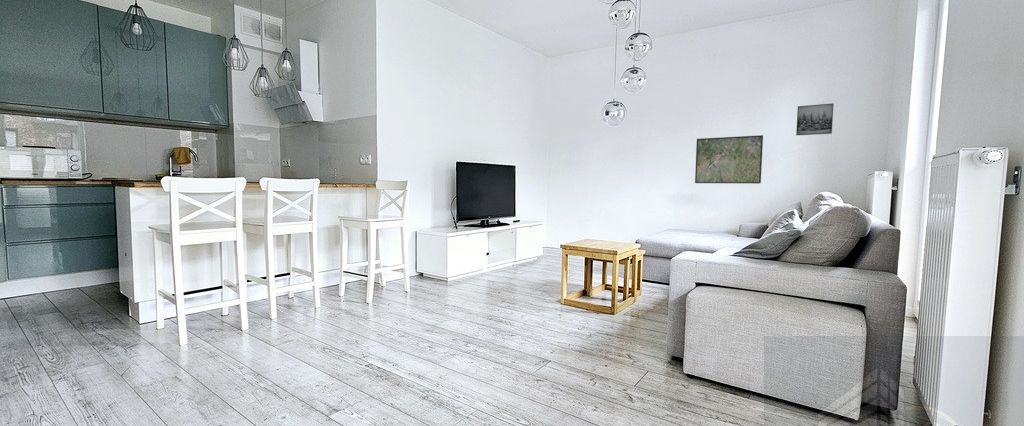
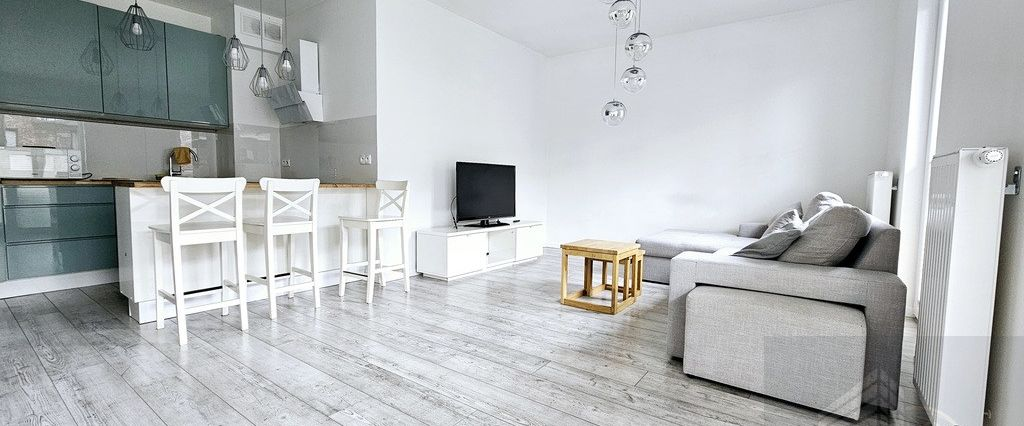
- wall art [795,102,835,136]
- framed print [694,134,764,185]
